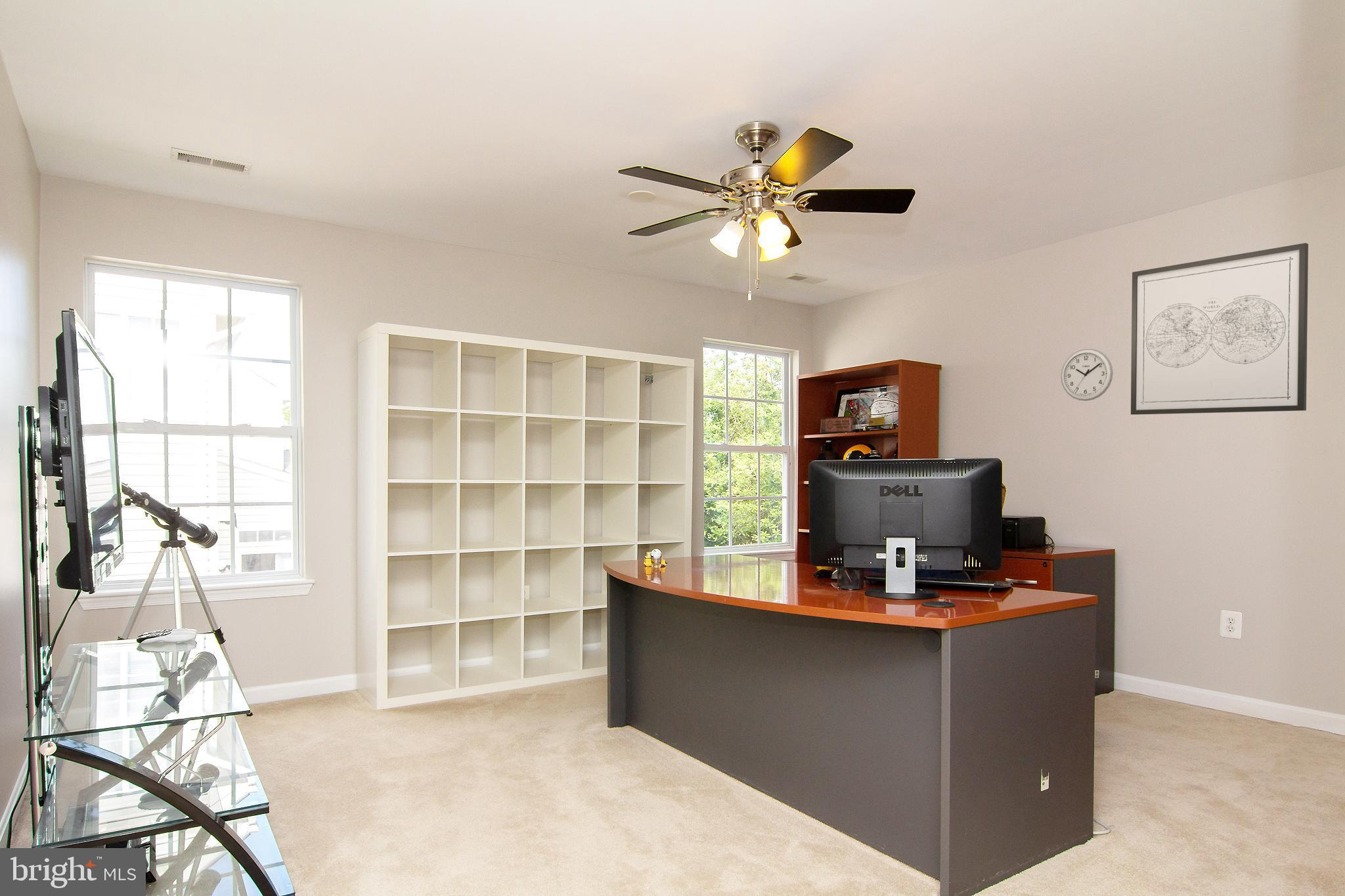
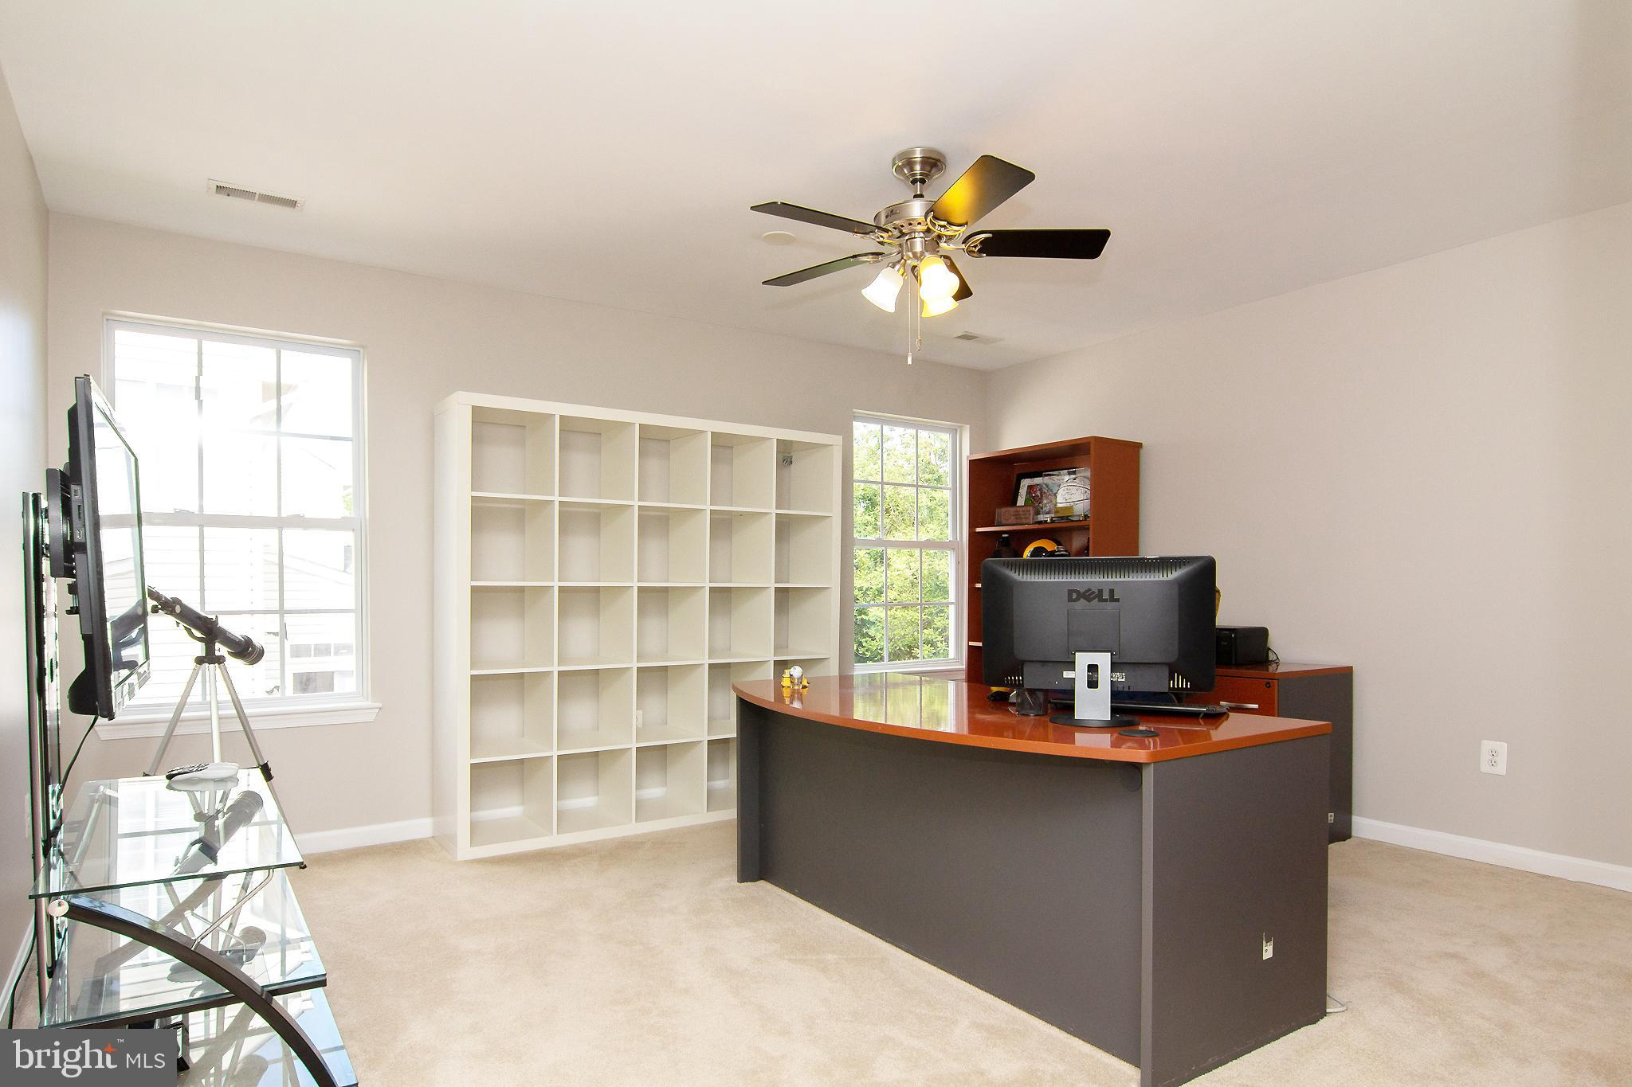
- wall clock [1060,348,1114,401]
- wall art [1130,242,1309,416]
